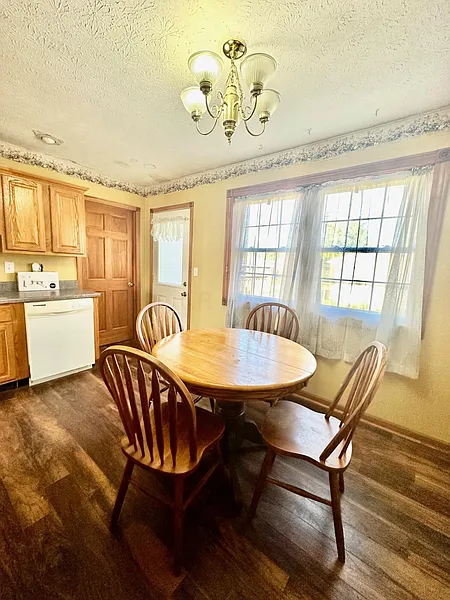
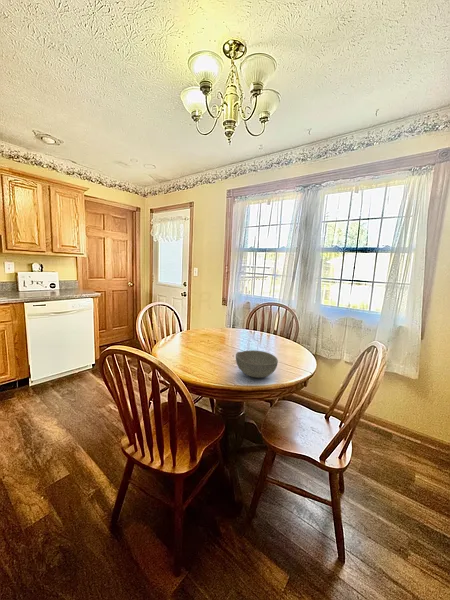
+ bowl [235,349,279,379]
